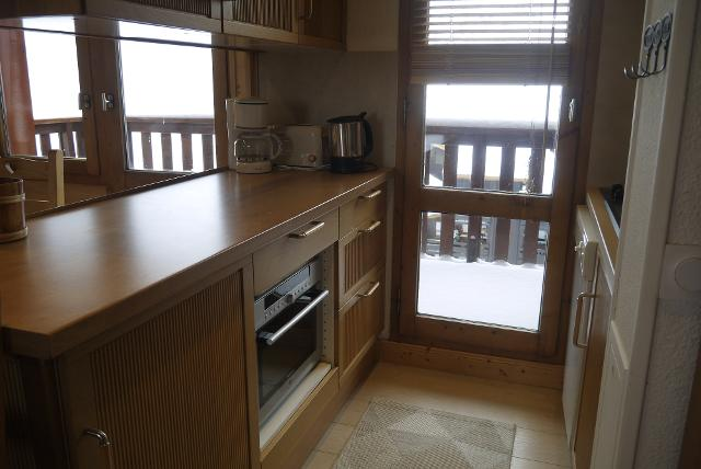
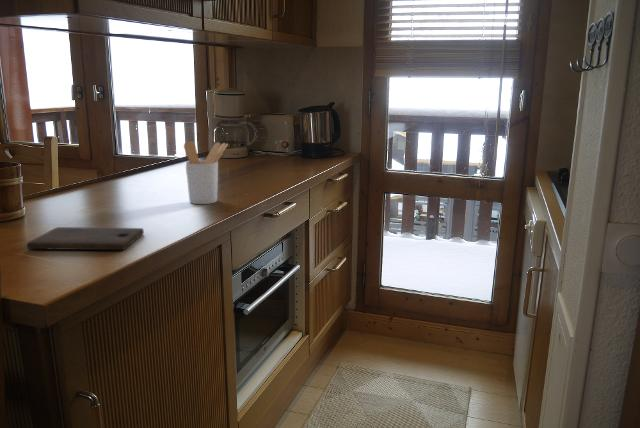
+ cutting board [26,226,145,251]
+ utensil holder [183,140,229,205]
